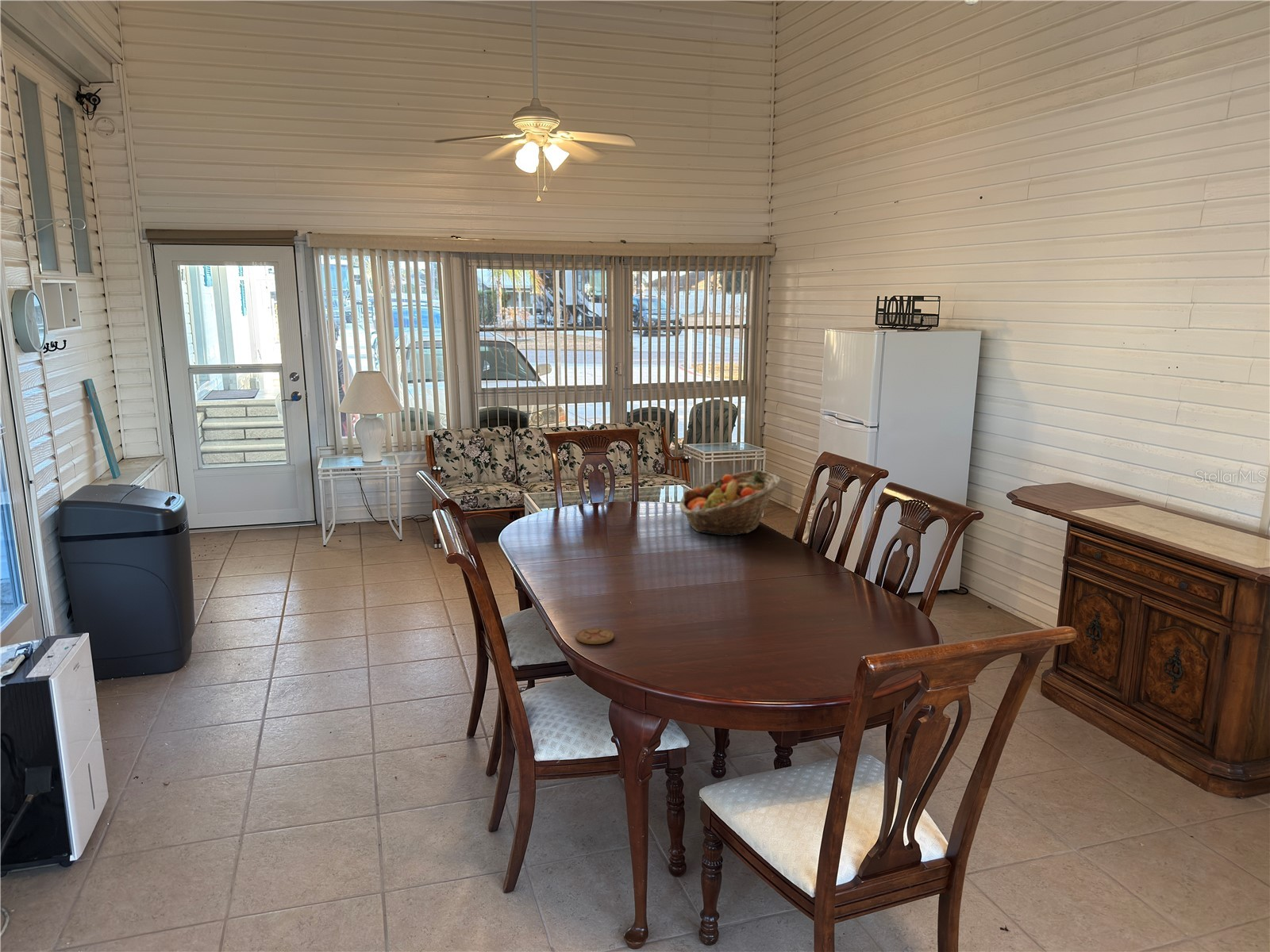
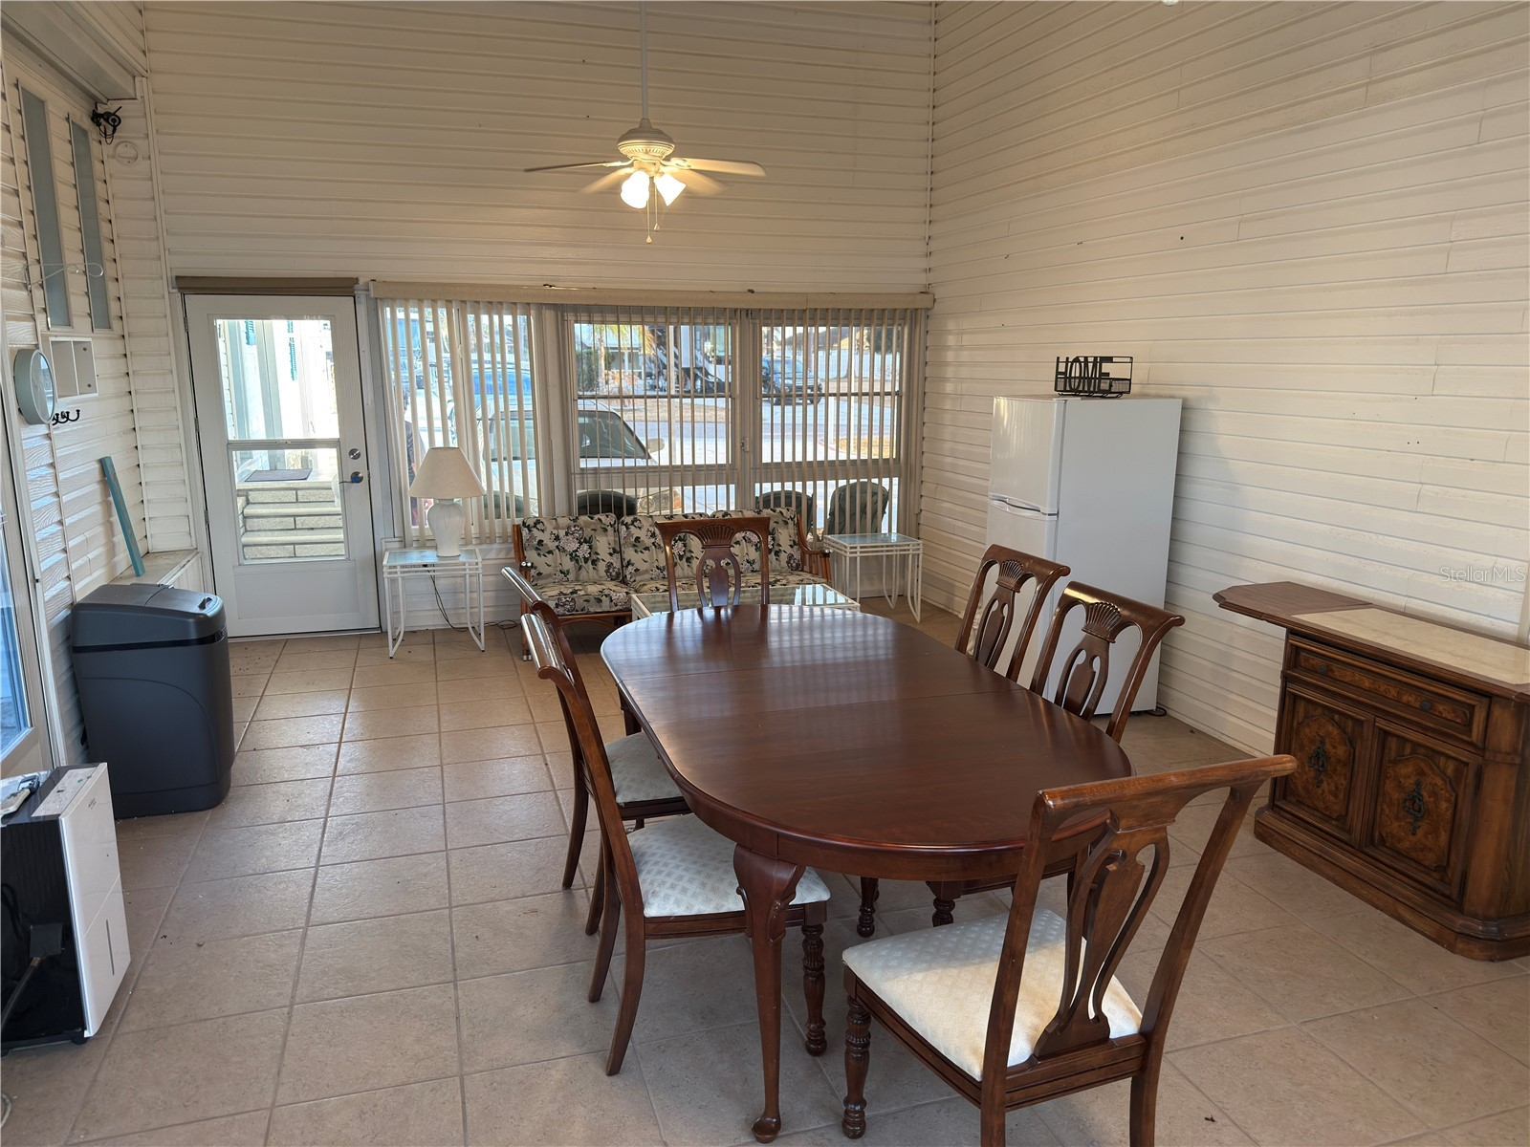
- coaster [575,628,614,645]
- fruit basket [679,469,781,537]
